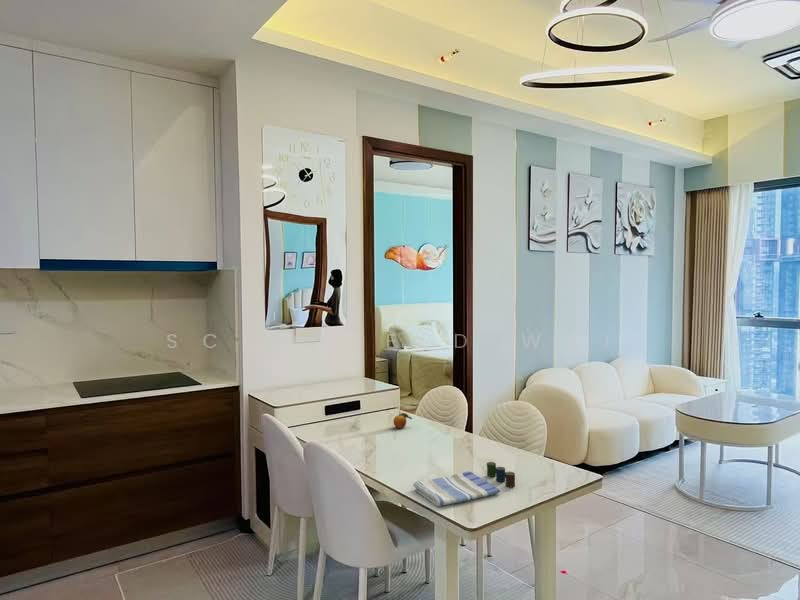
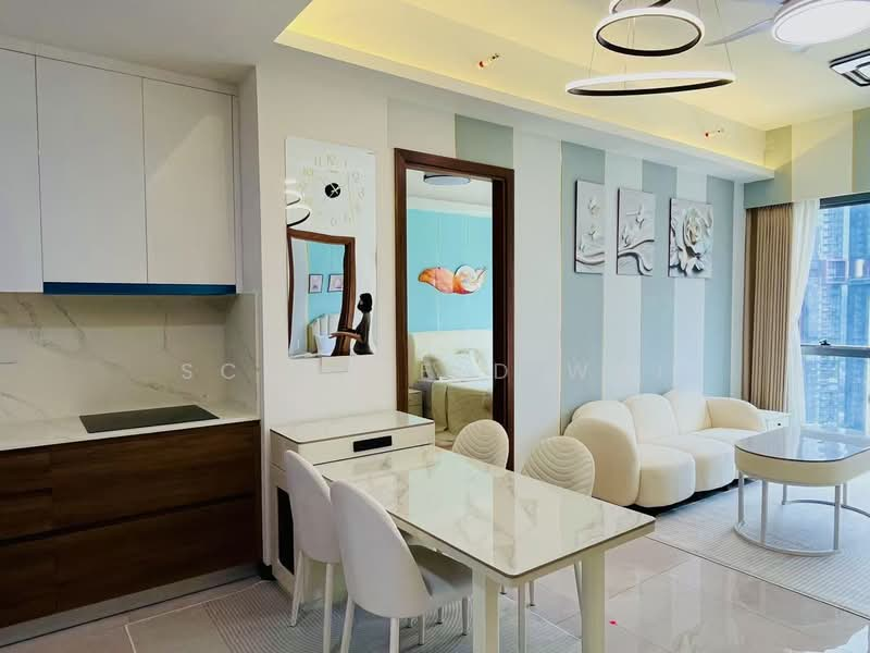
- dish towel [412,471,501,507]
- fruit [392,410,413,429]
- cup [486,461,516,488]
